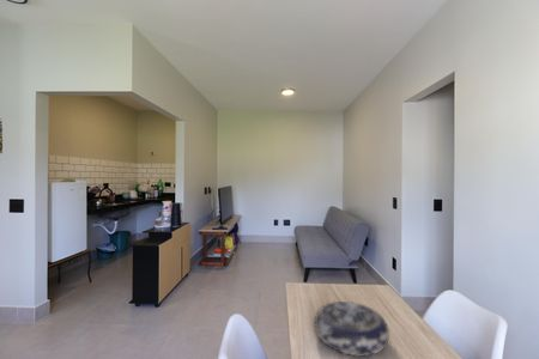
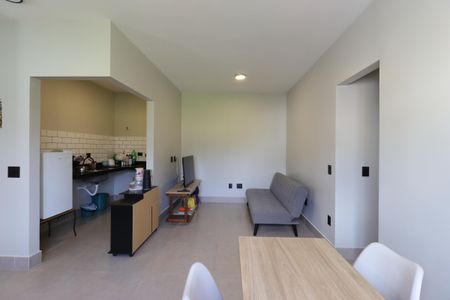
- decorative bowl [313,300,390,357]
